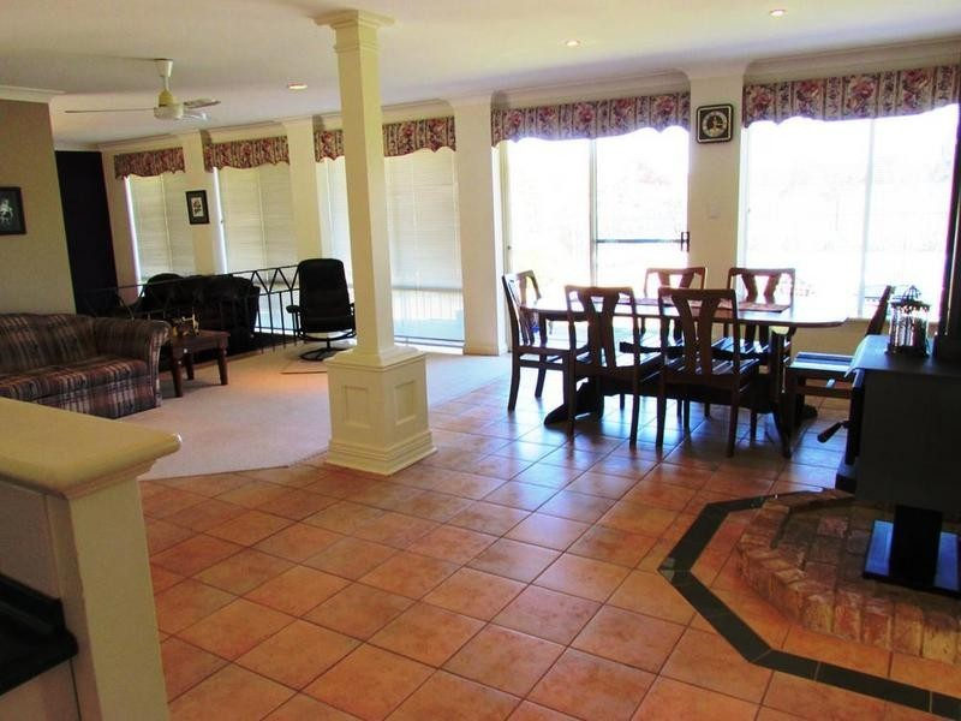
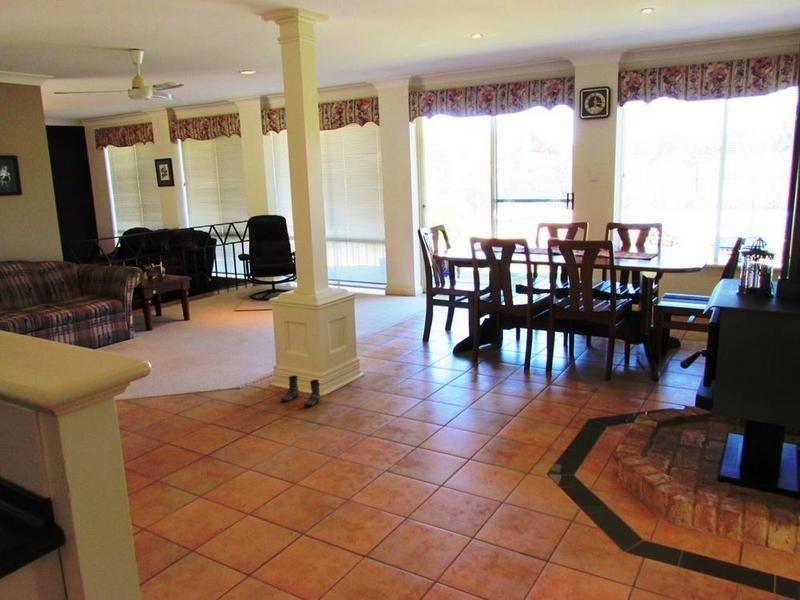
+ boots [279,374,322,407]
